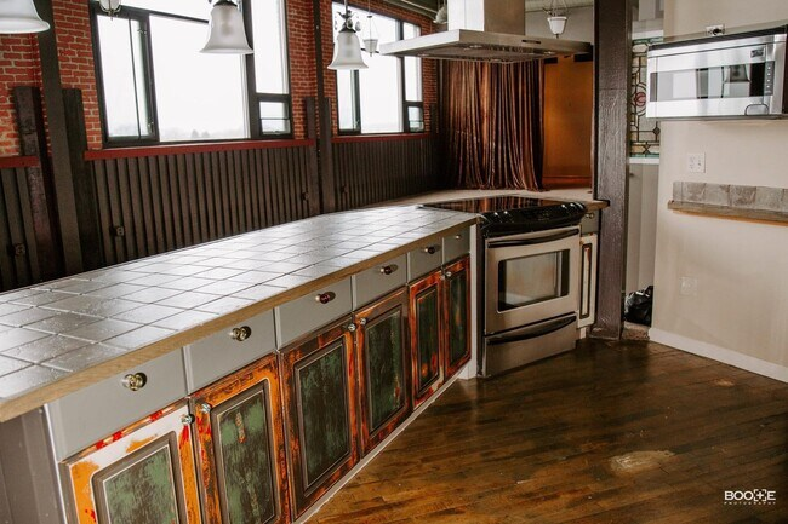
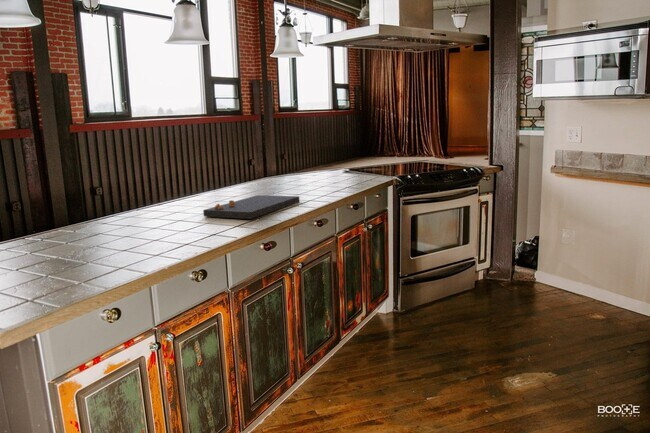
+ cutting board [202,194,300,220]
